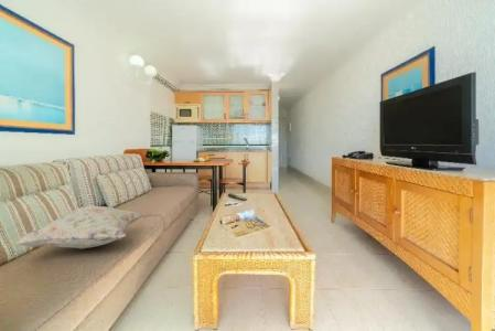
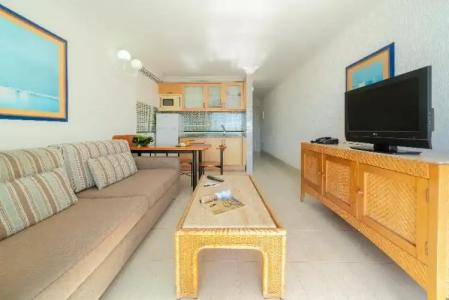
- decorative pillow [13,204,144,249]
